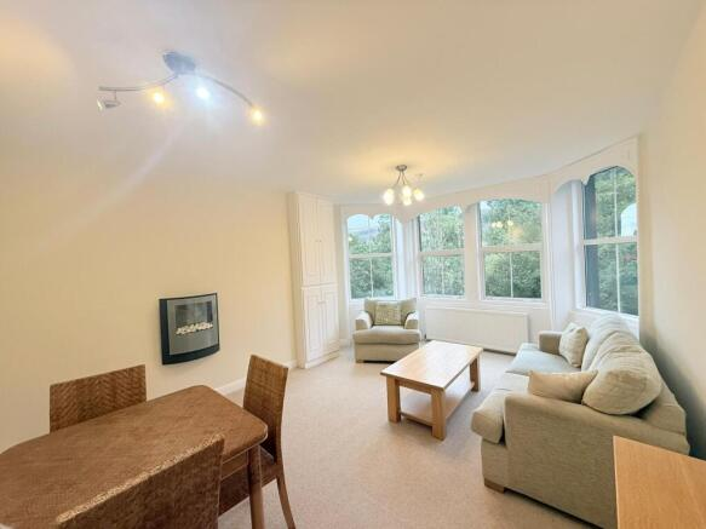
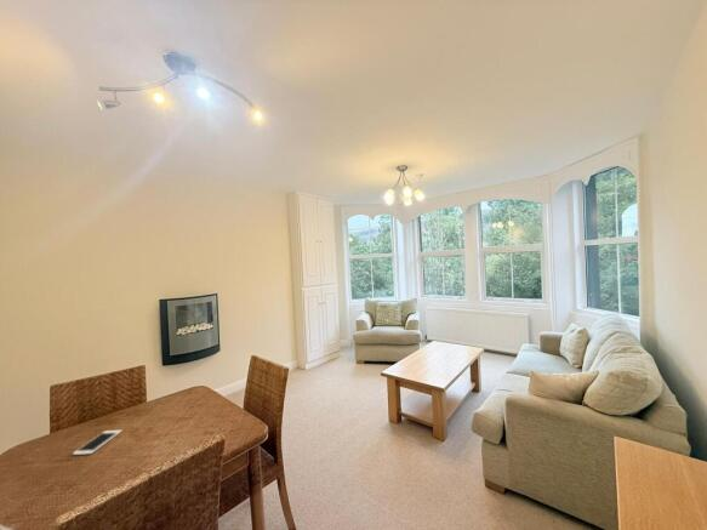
+ cell phone [72,429,124,456]
